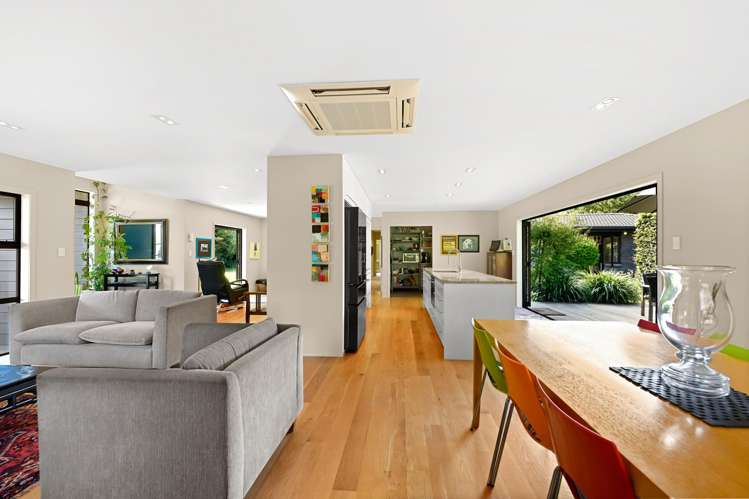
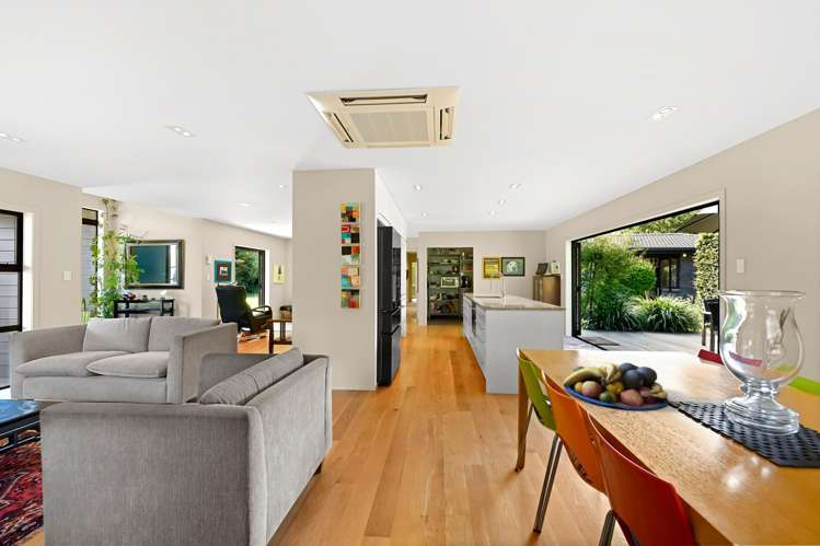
+ fruit bowl [562,362,670,411]
